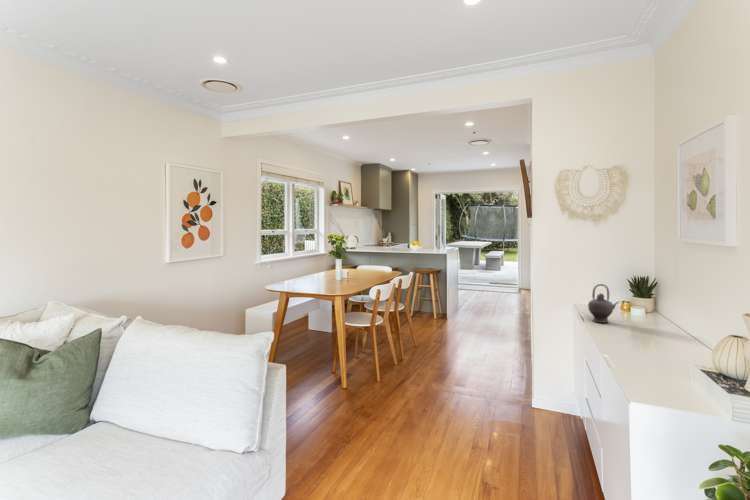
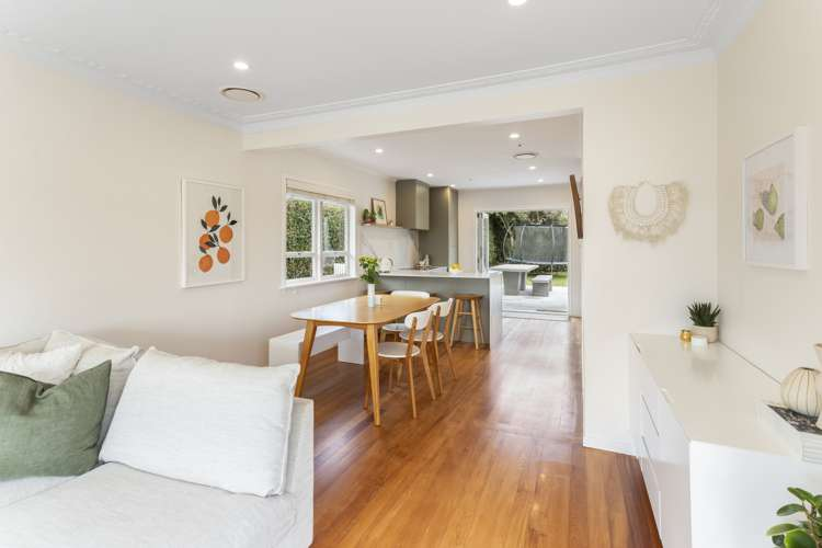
- teapot [587,283,620,324]
